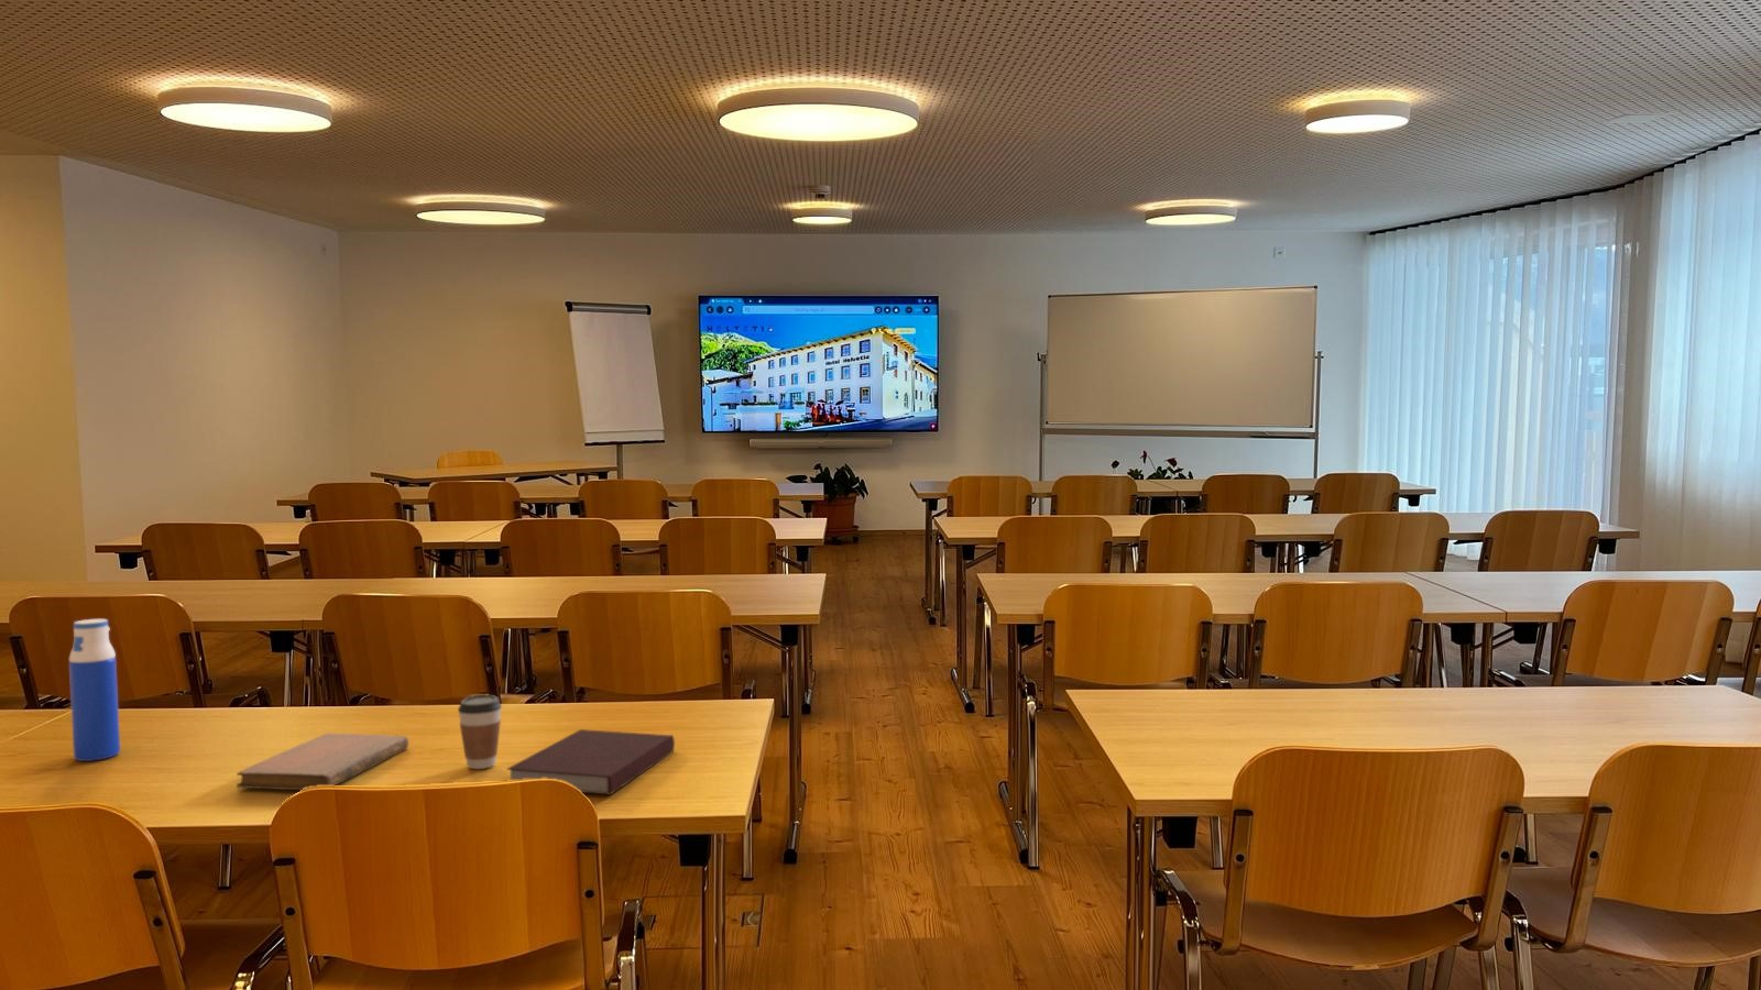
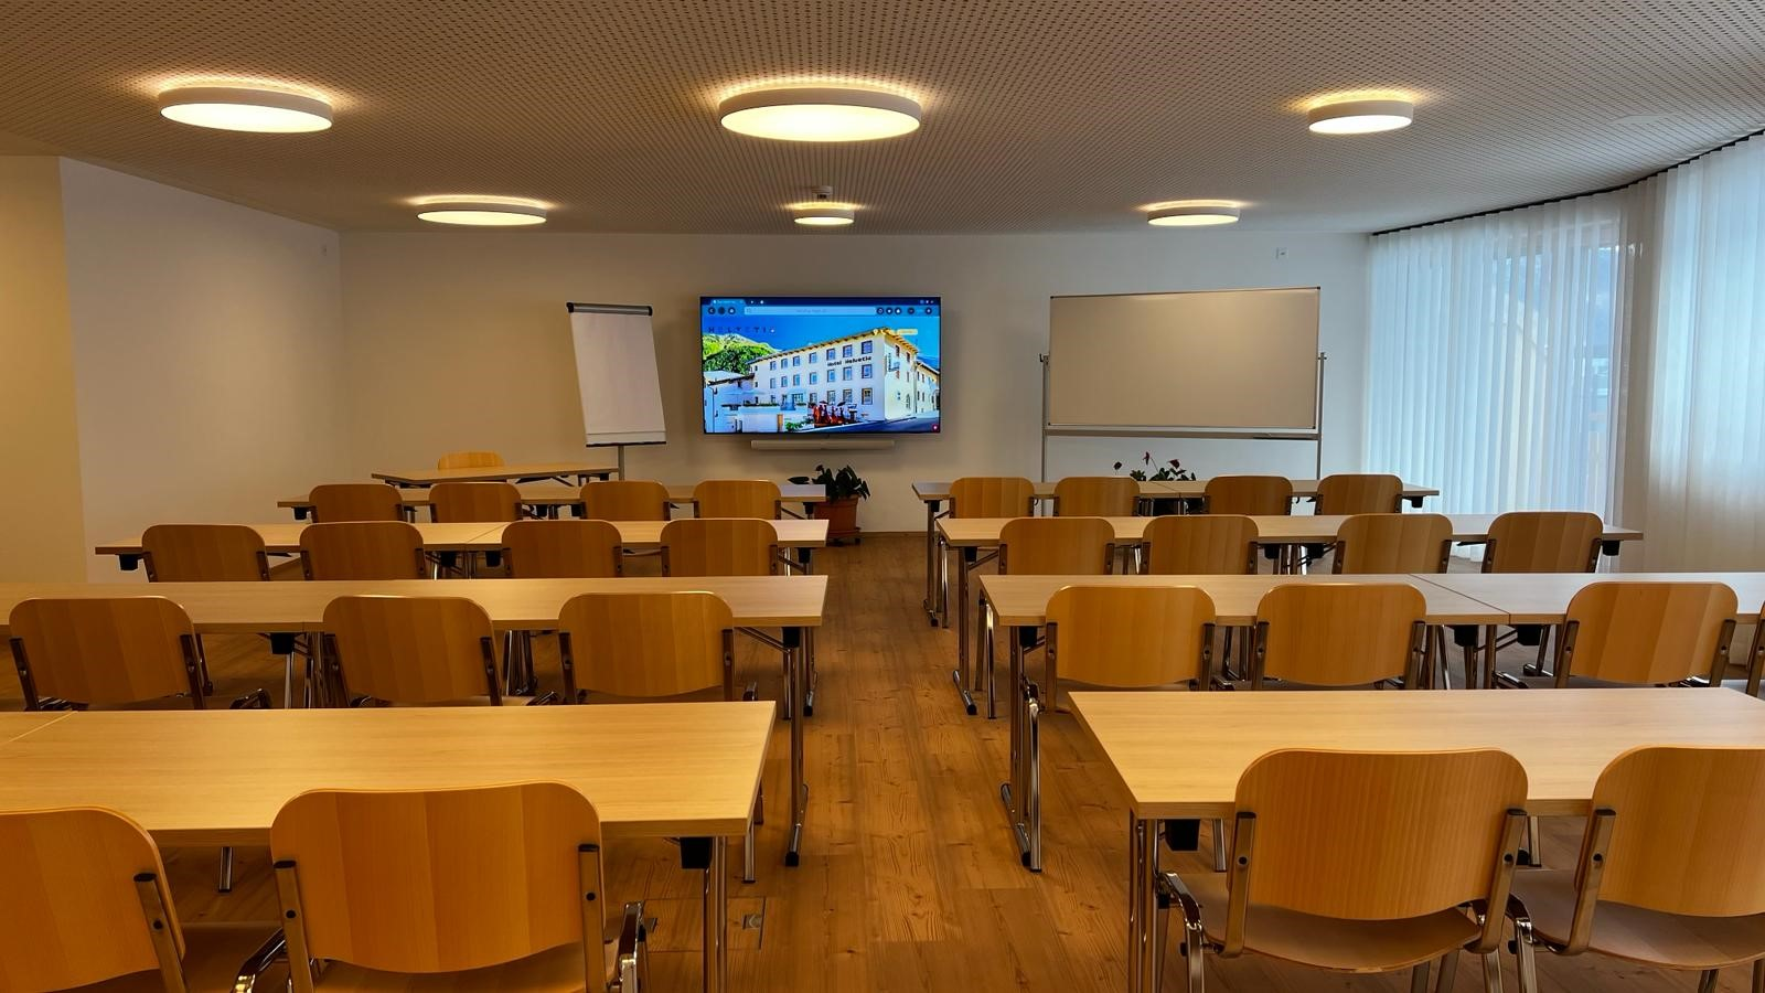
- water bottle [68,618,121,763]
- notebook [236,733,410,791]
- notebook [506,728,676,797]
- coffee cup [457,694,503,770]
